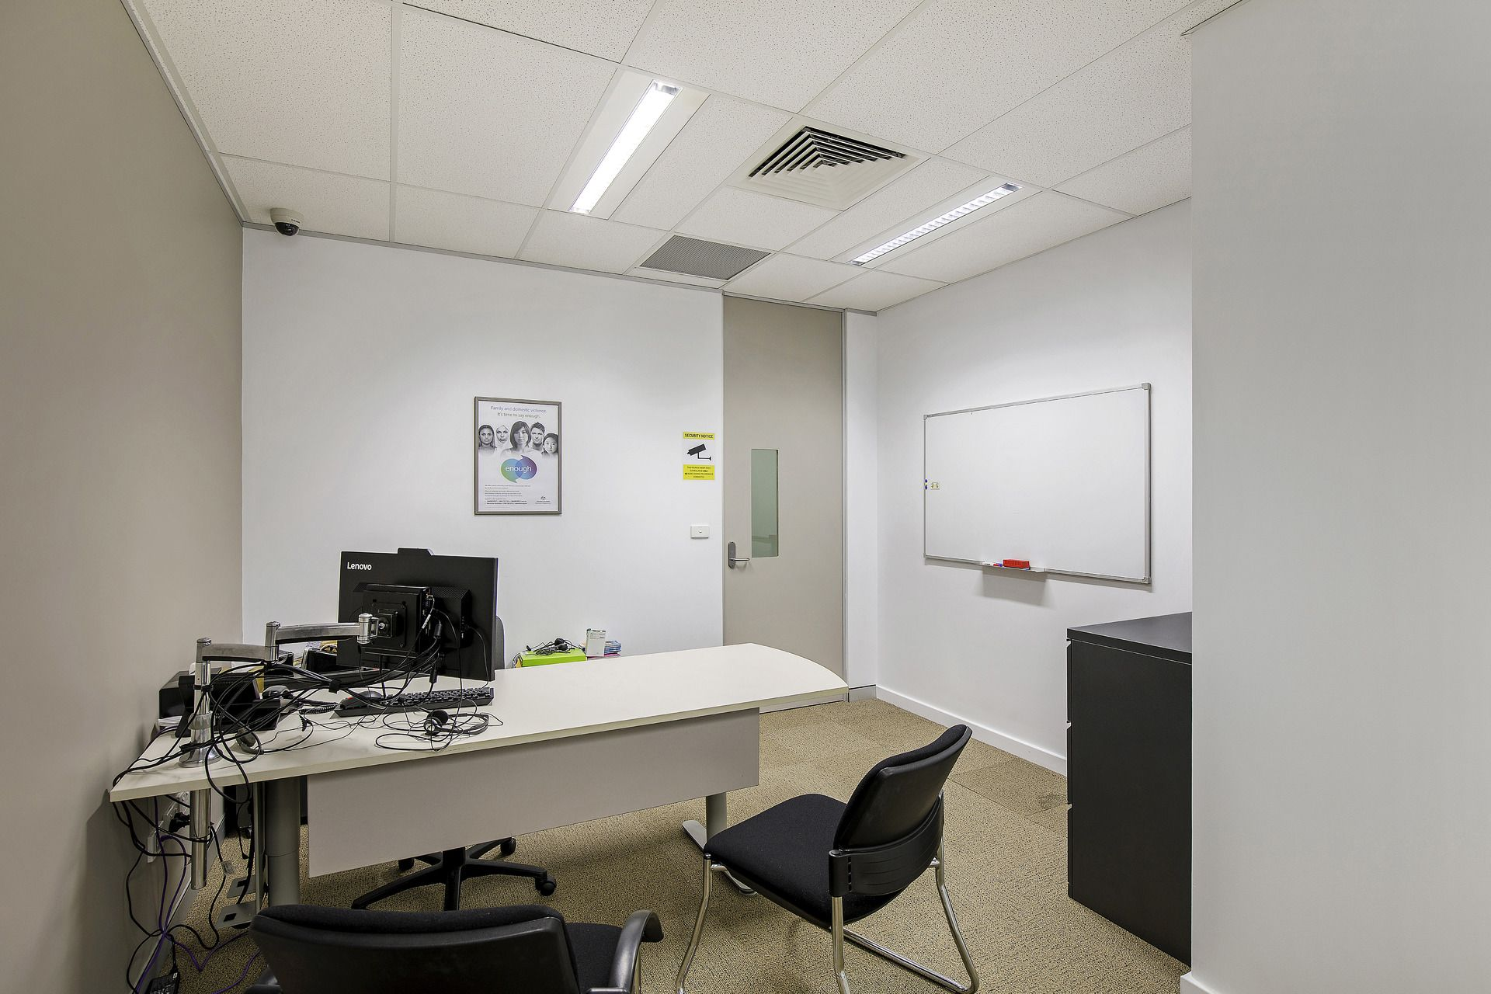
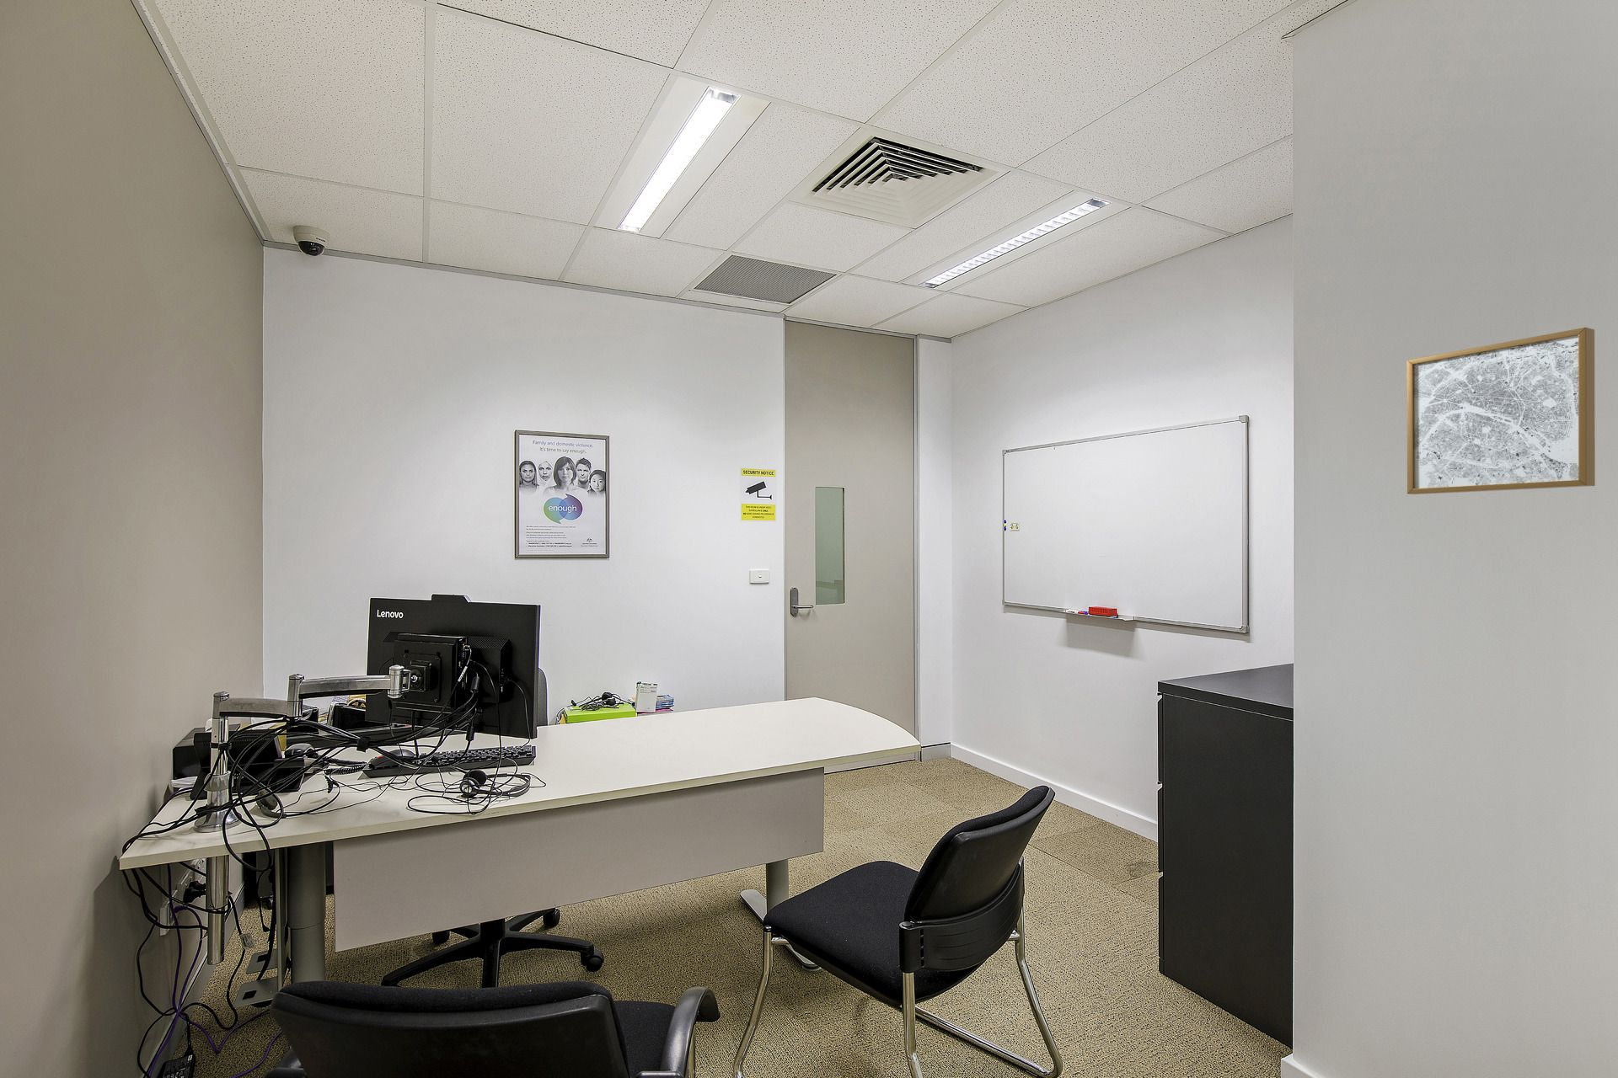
+ wall art [1406,327,1596,496]
